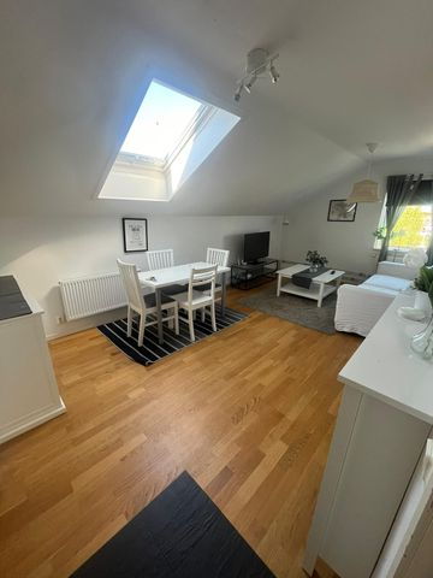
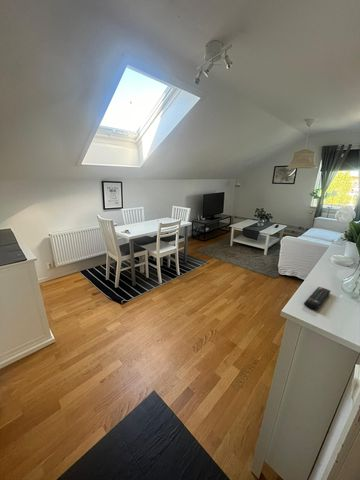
+ remote control [303,286,332,311]
